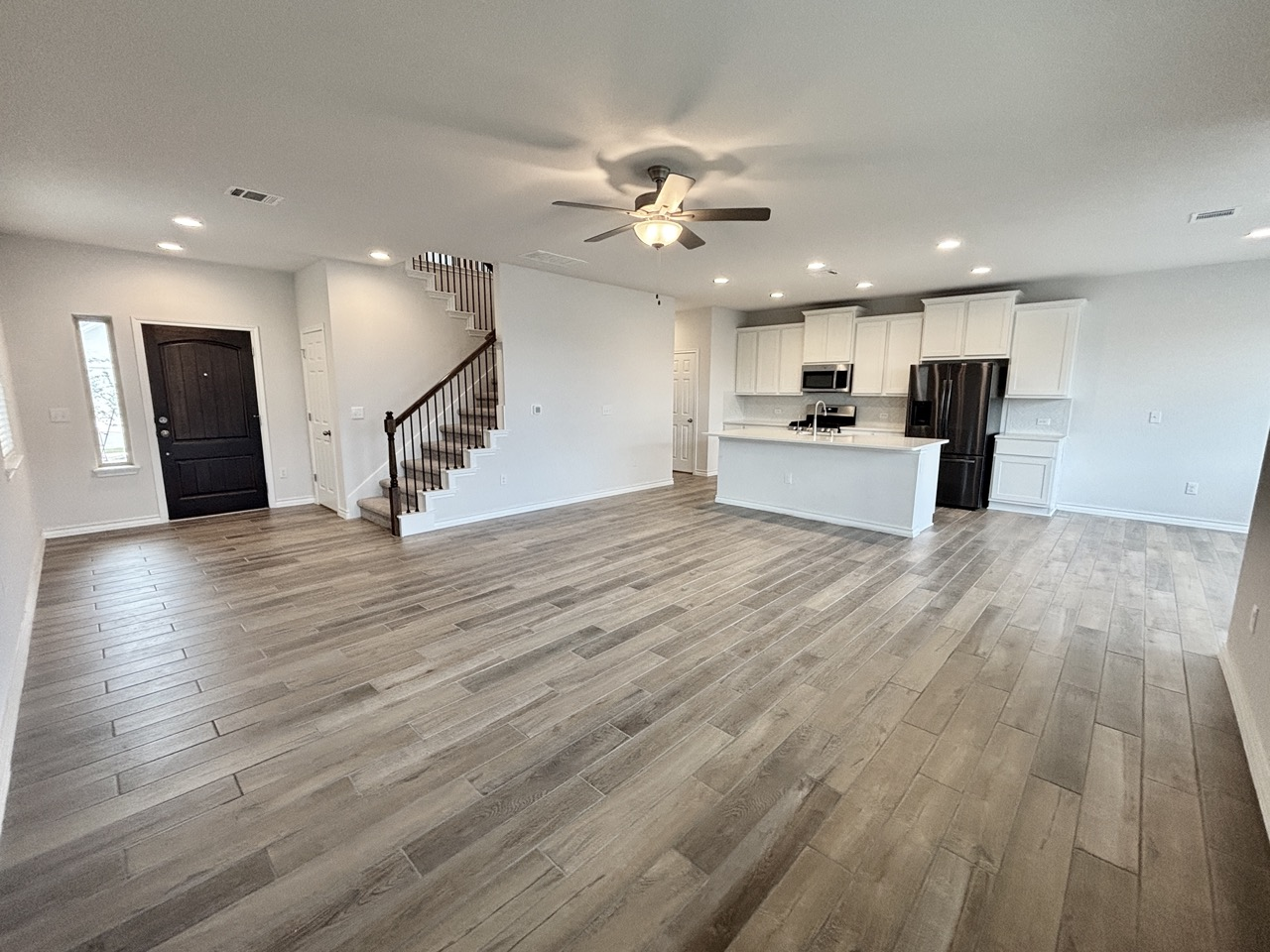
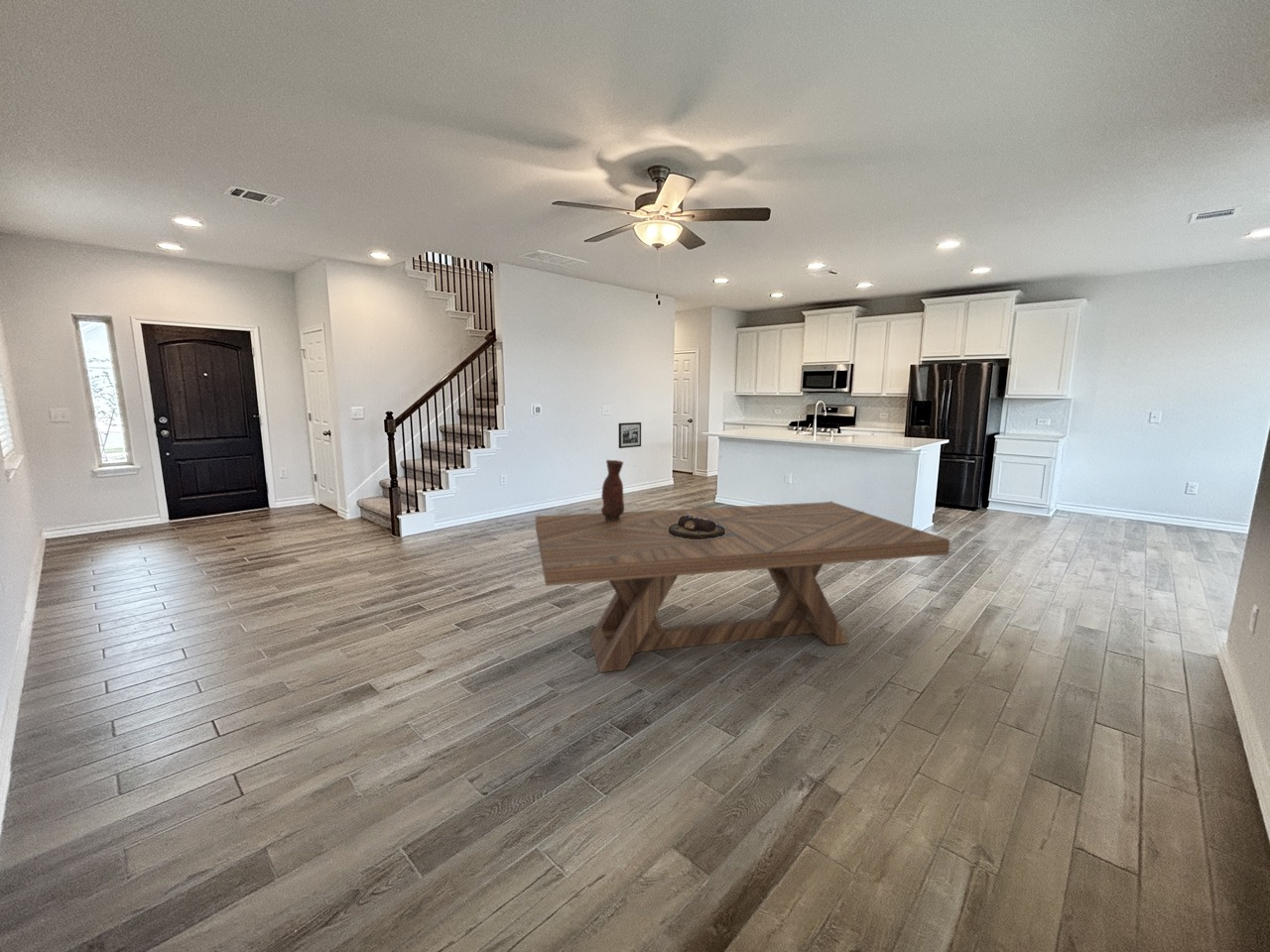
+ vase [600,459,625,521]
+ dining table [535,501,951,673]
+ decorative bowl [668,515,725,539]
+ picture frame [618,421,642,449]
